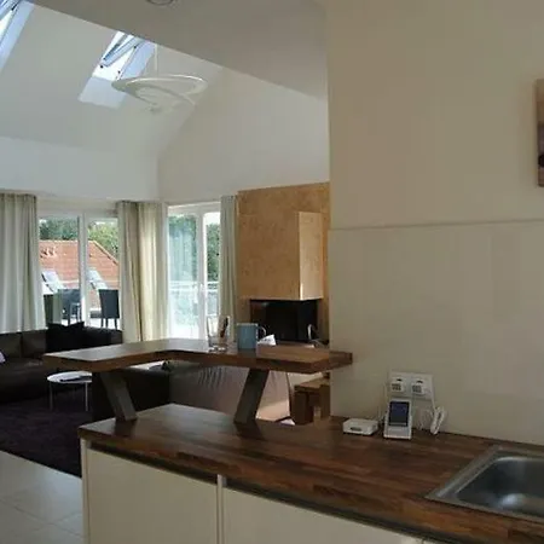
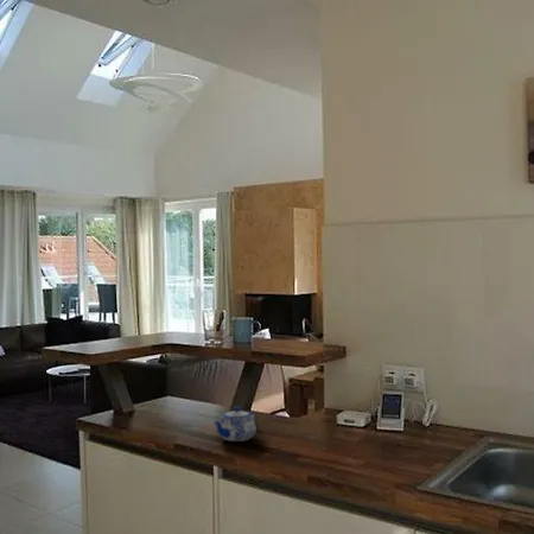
+ teapot [212,406,258,443]
